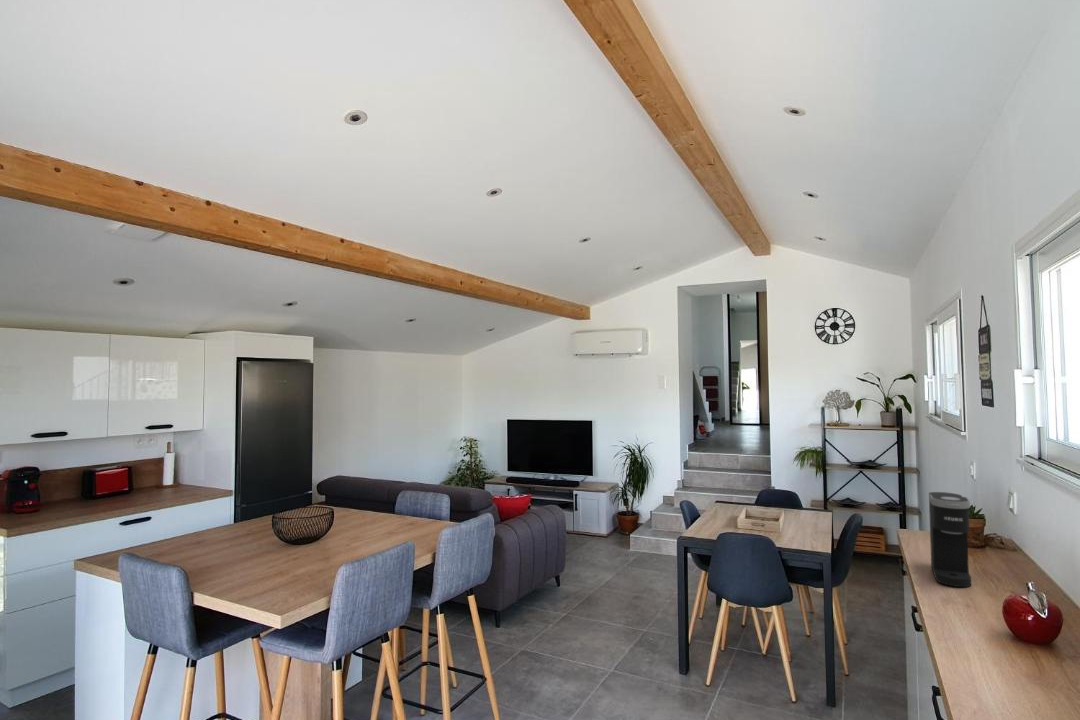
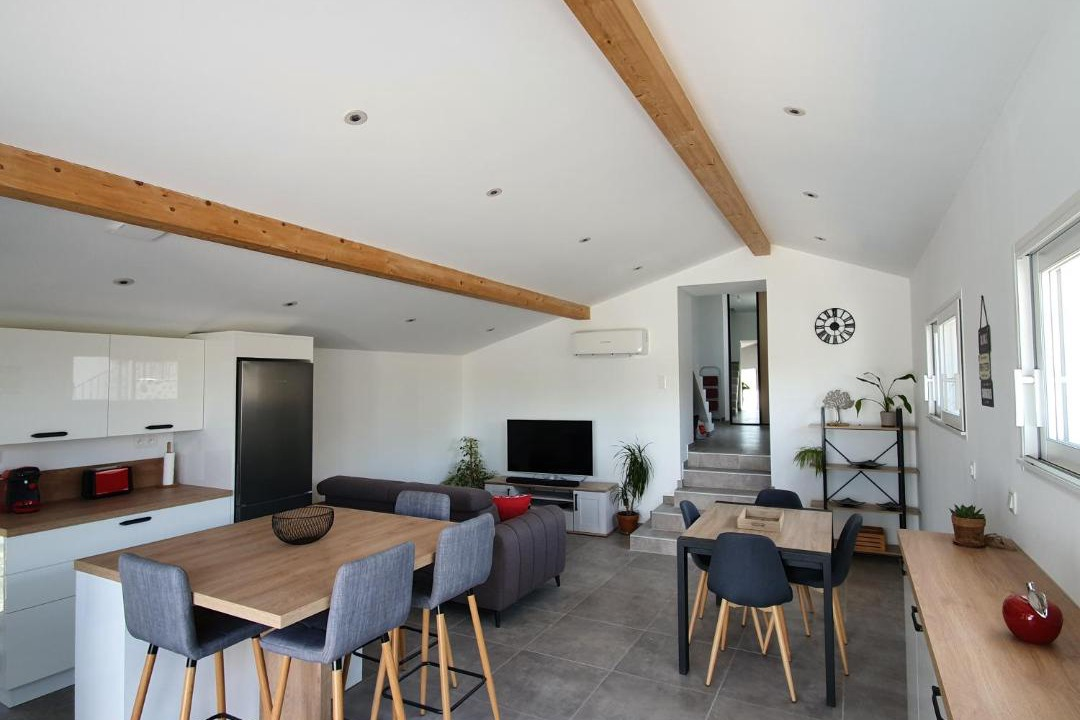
- coffee maker [928,491,972,588]
